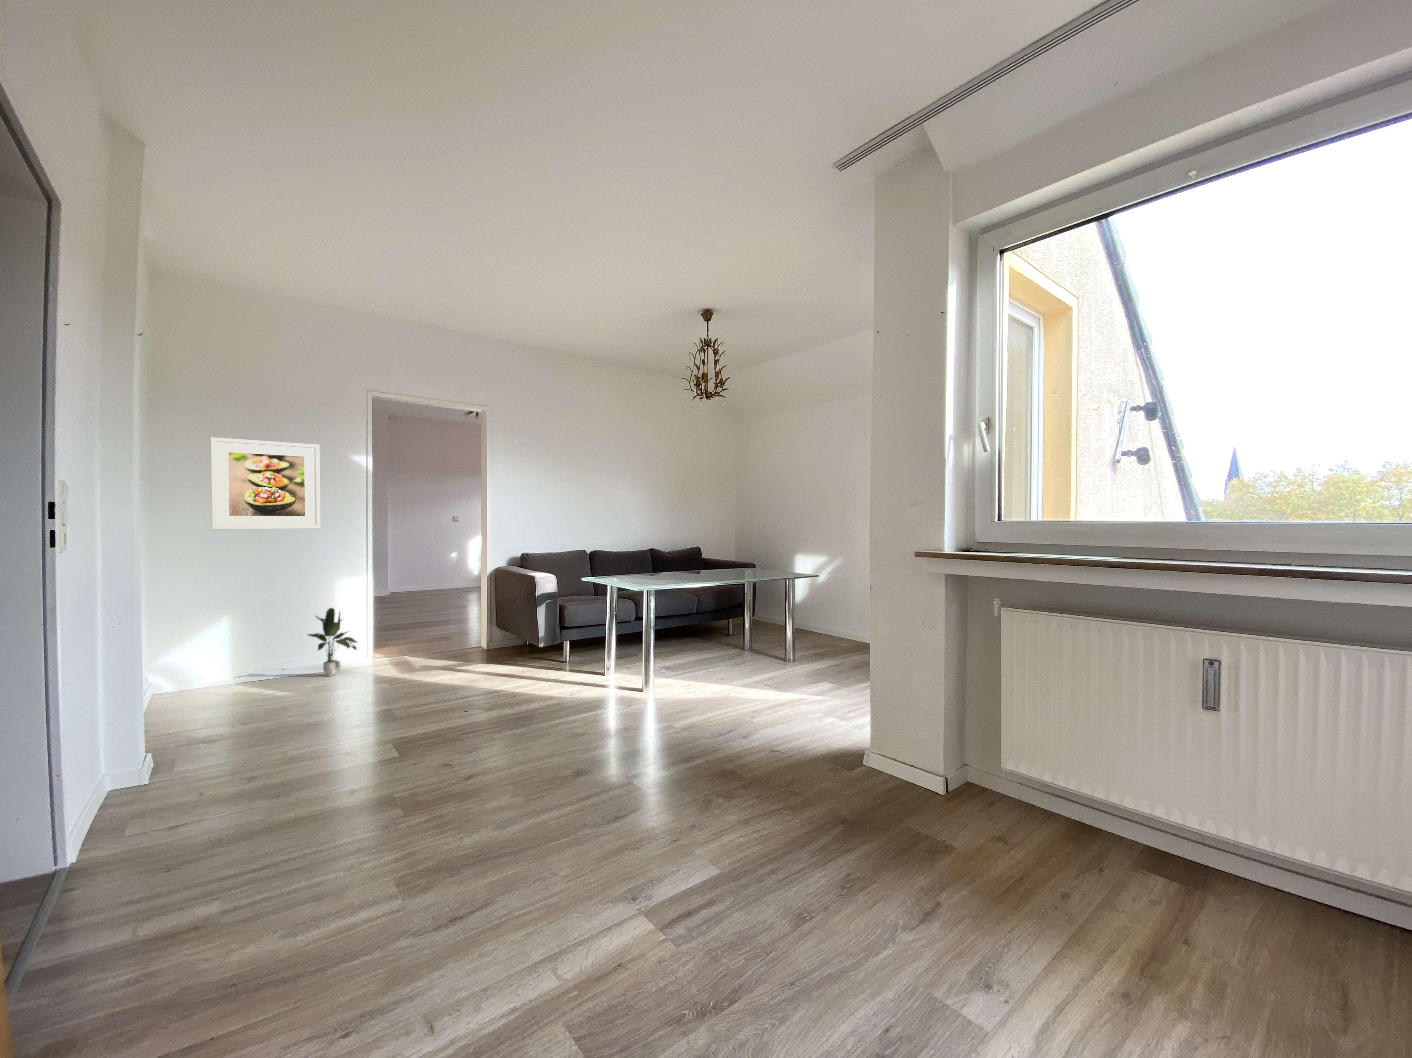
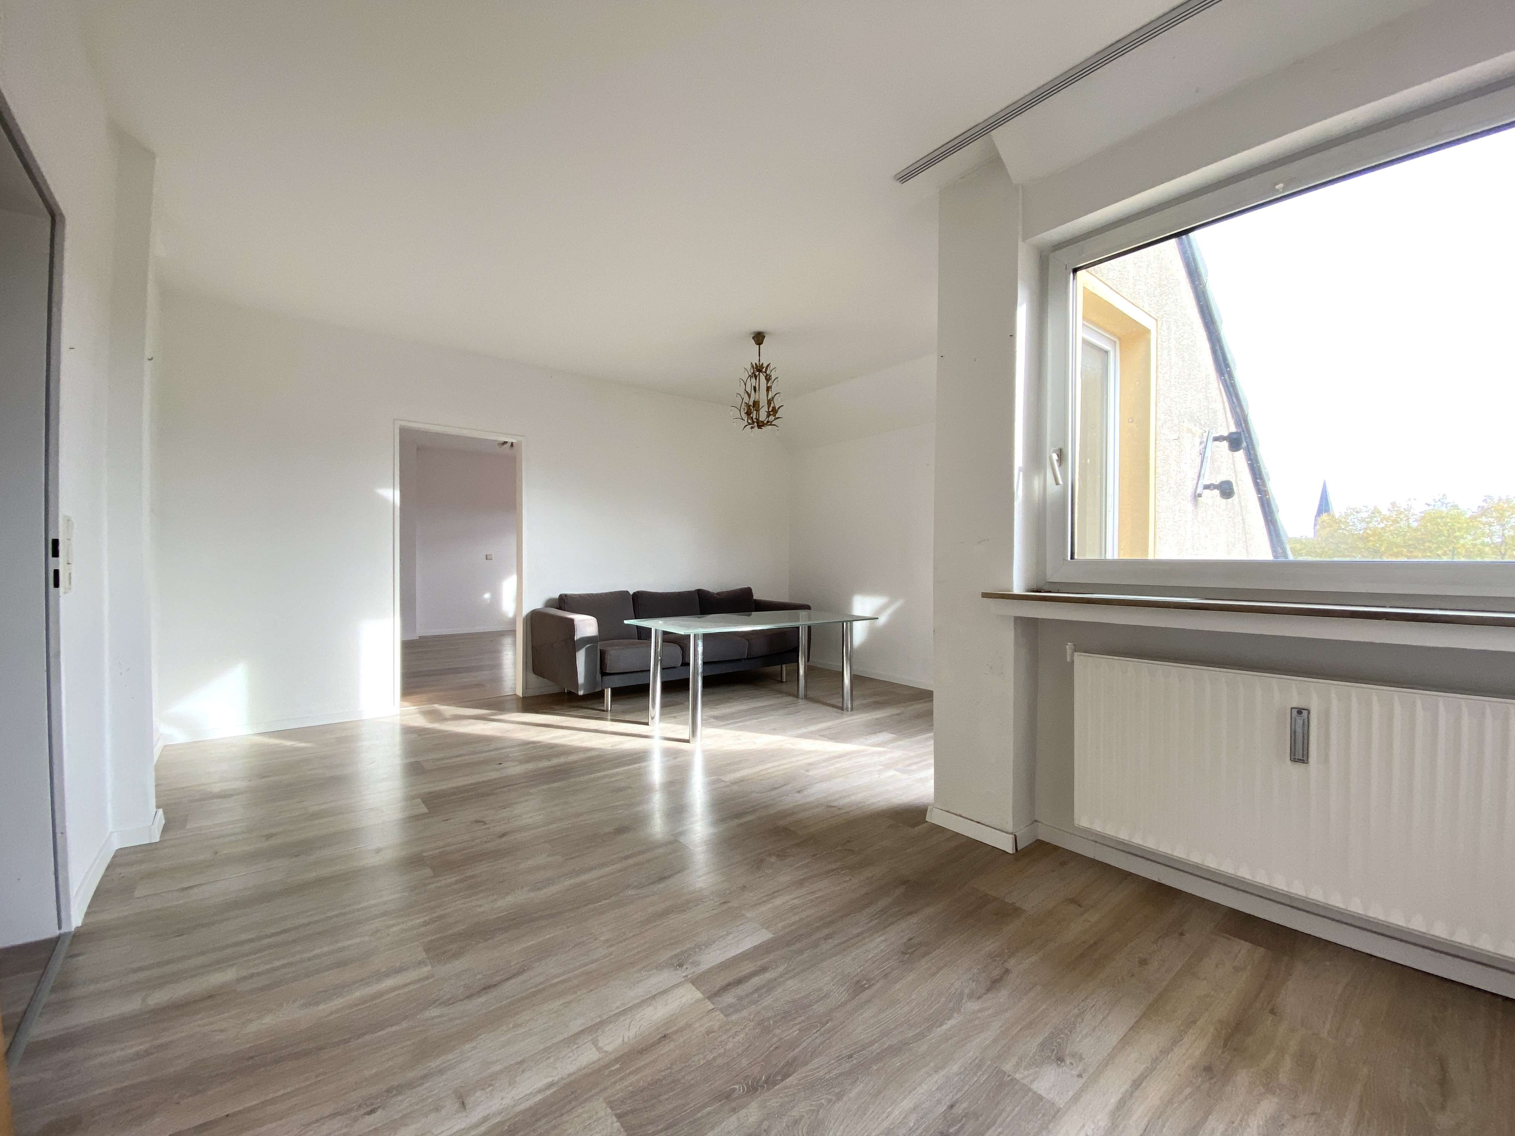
- potted plant [307,608,359,677]
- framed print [210,437,321,530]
